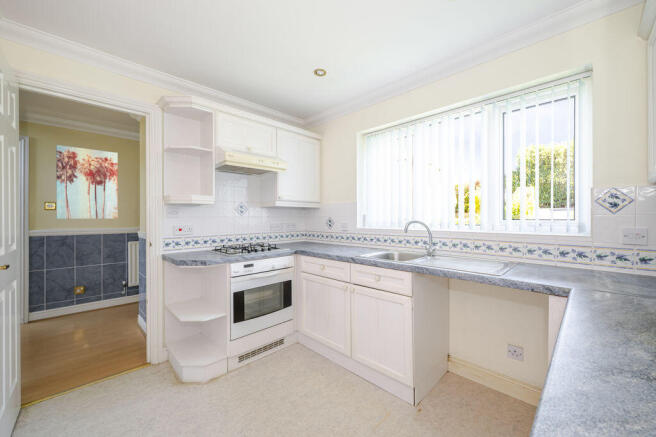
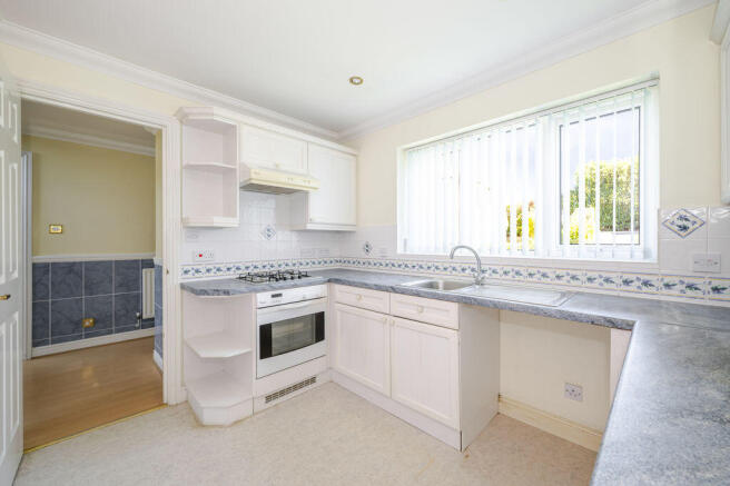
- wall art [55,144,119,220]
